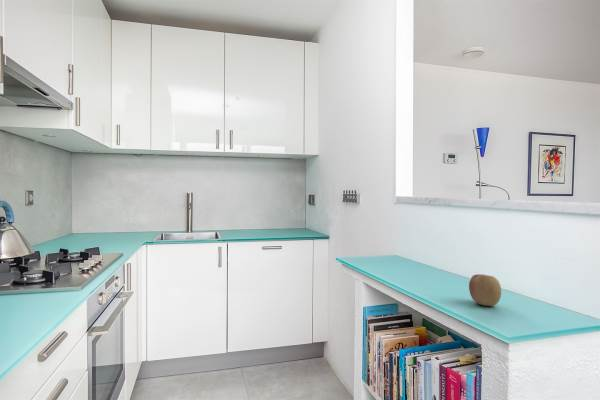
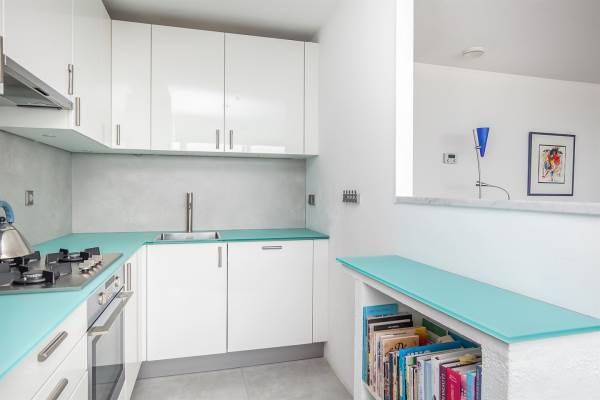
- apple [468,273,502,307]
